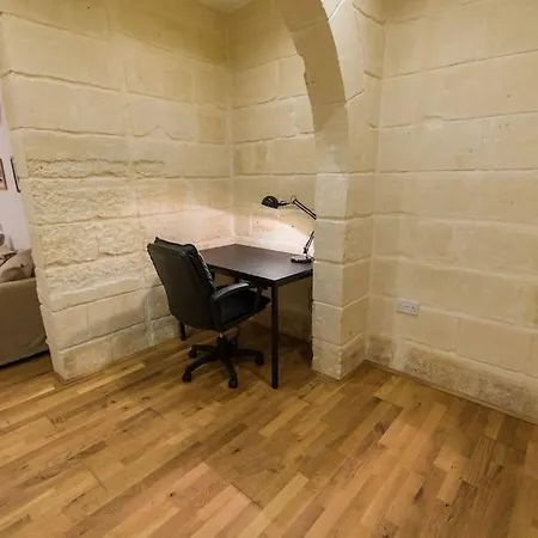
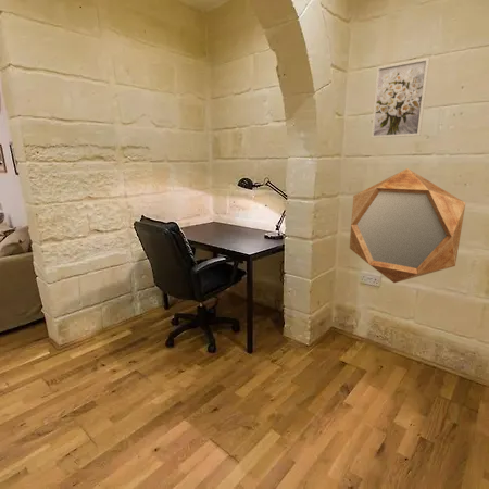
+ home mirror [349,167,466,284]
+ wall art [371,57,430,139]
